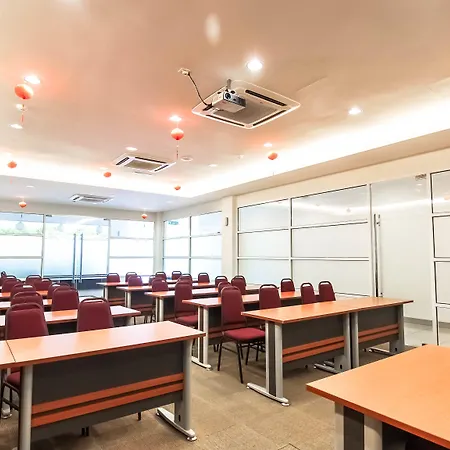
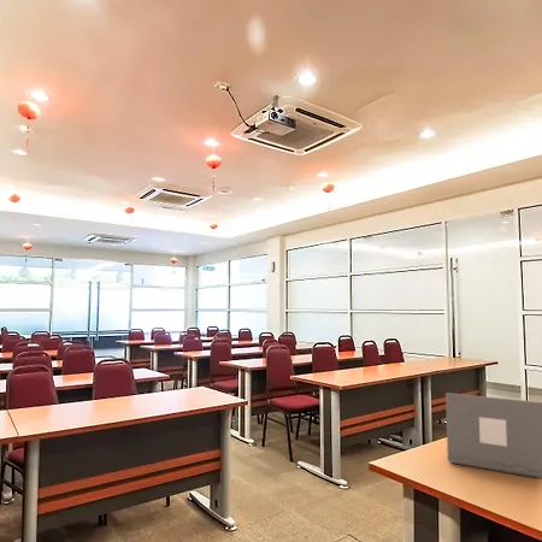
+ laptop [444,391,542,479]
